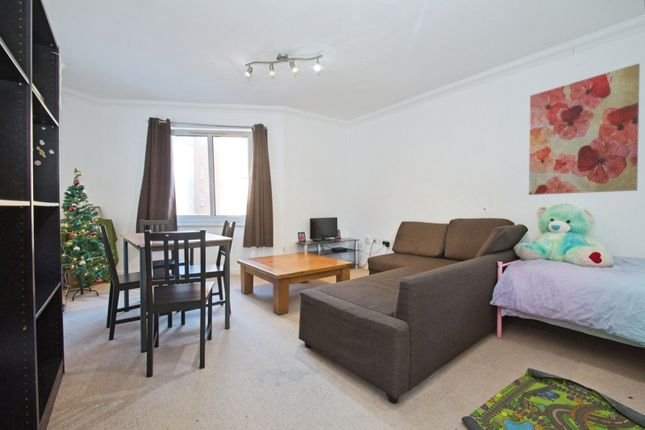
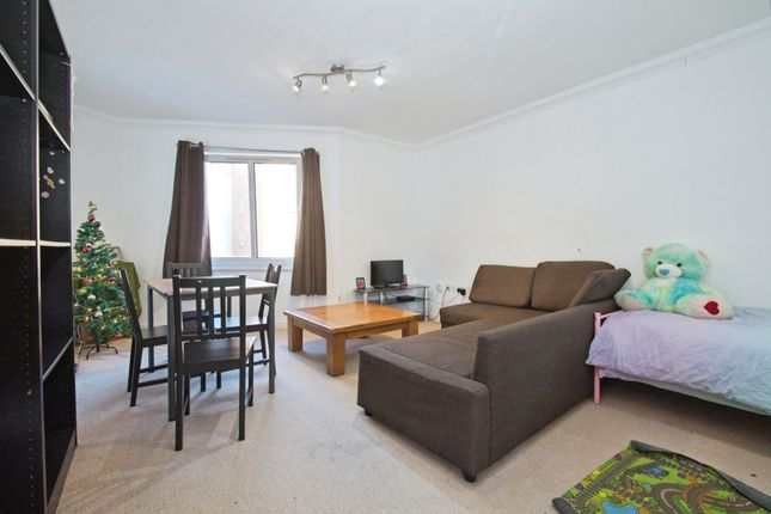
- wall art [528,62,641,196]
